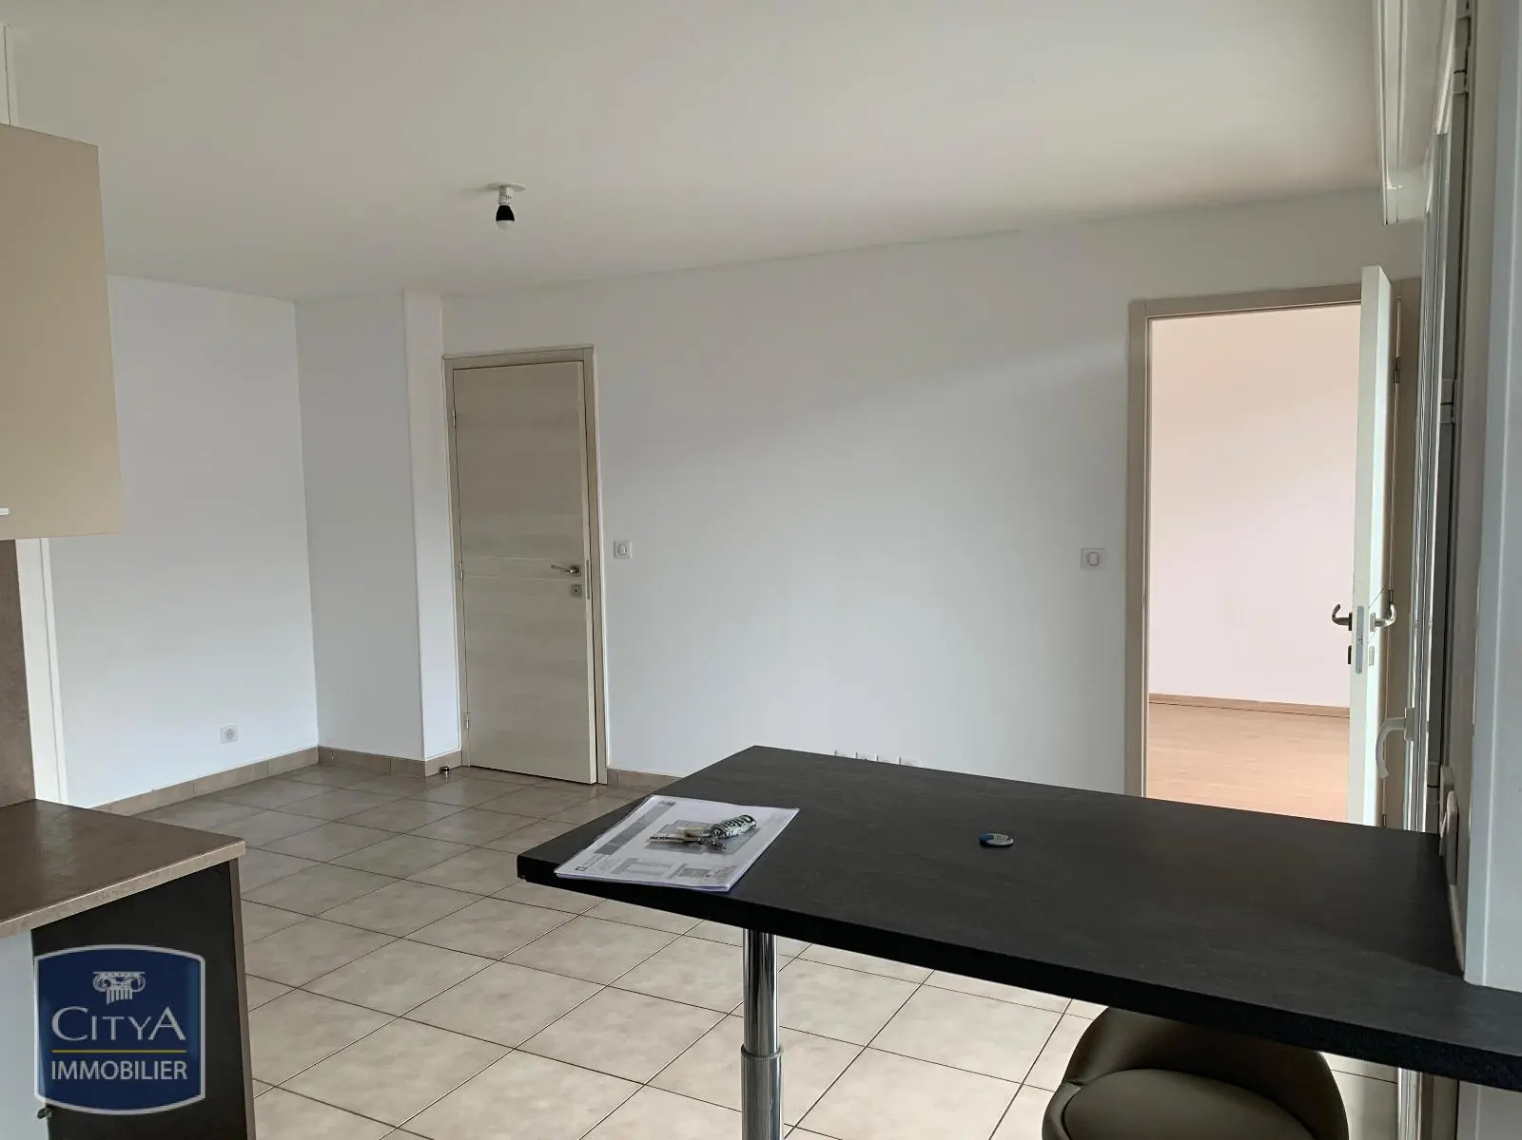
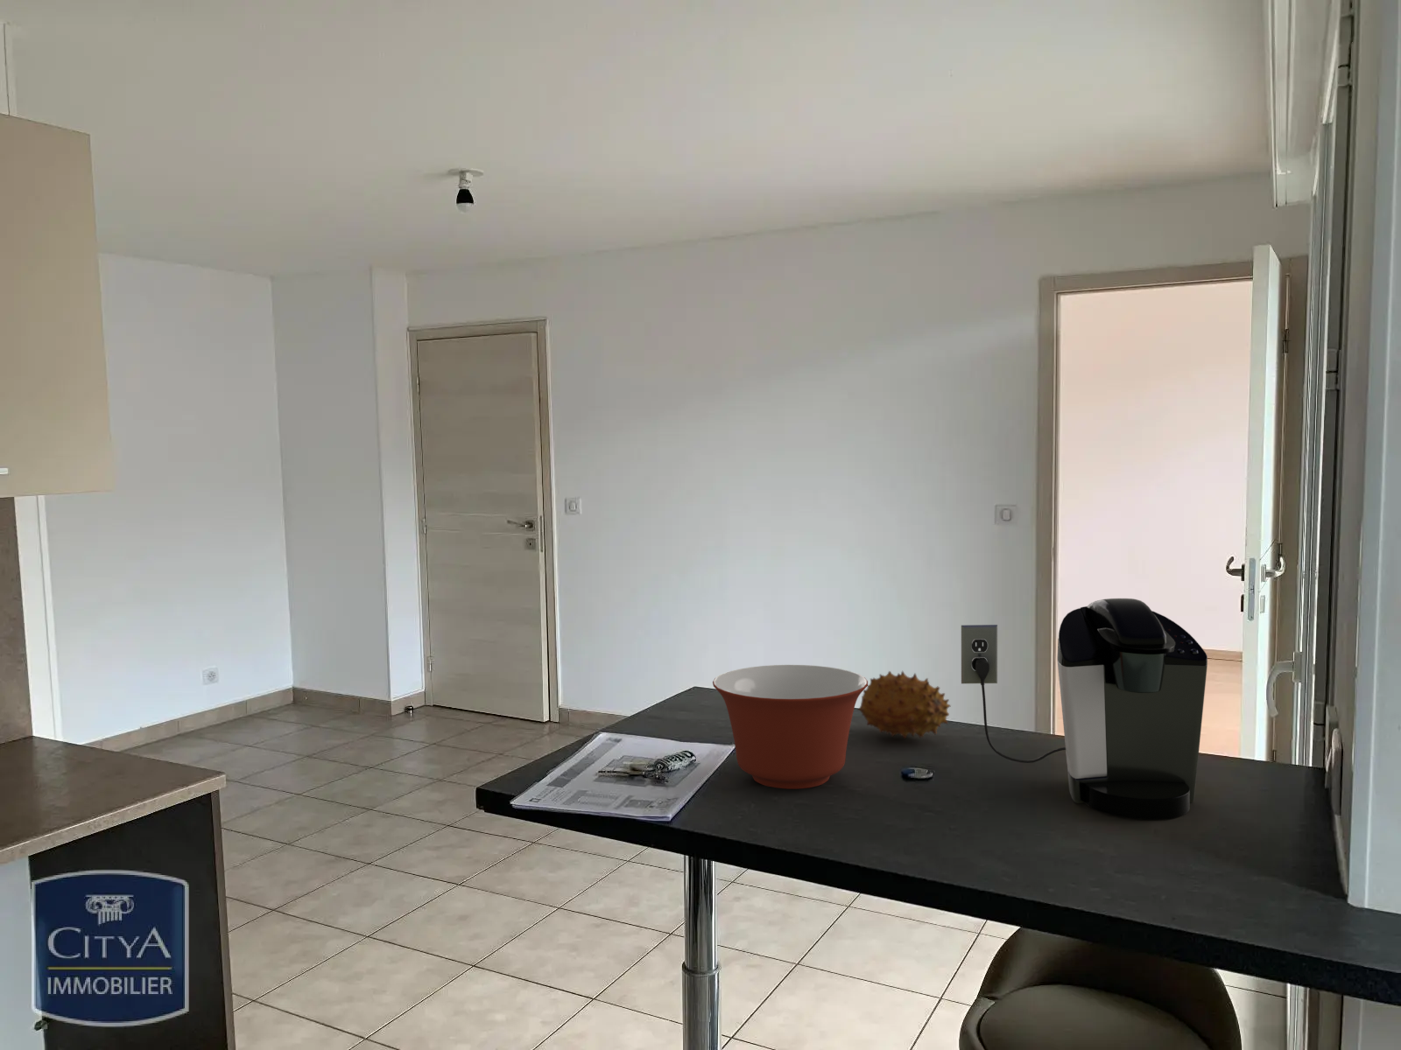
+ fruit [856,671,952,739]
+ mixing bowl [712,664,868,790]
+ coffee maker [961,598,1208,819]
